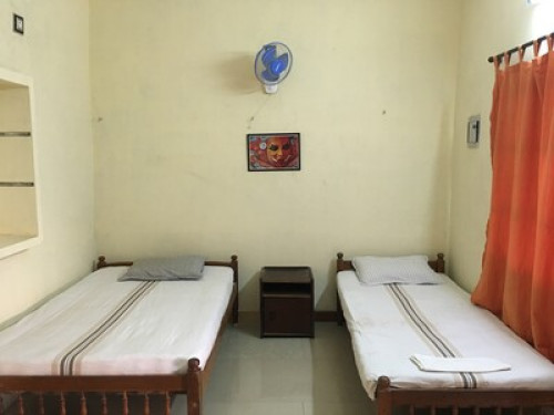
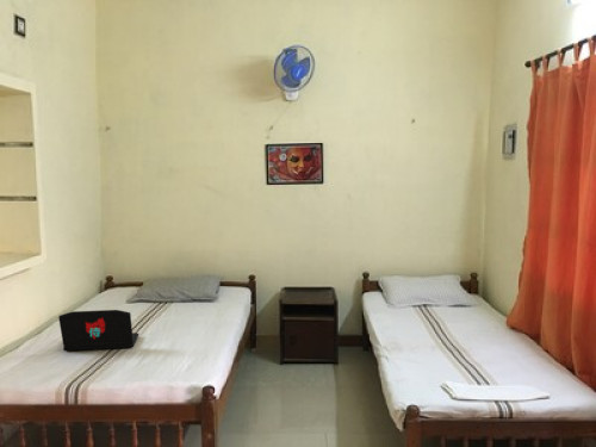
+ laptop [57,309,139,353]
